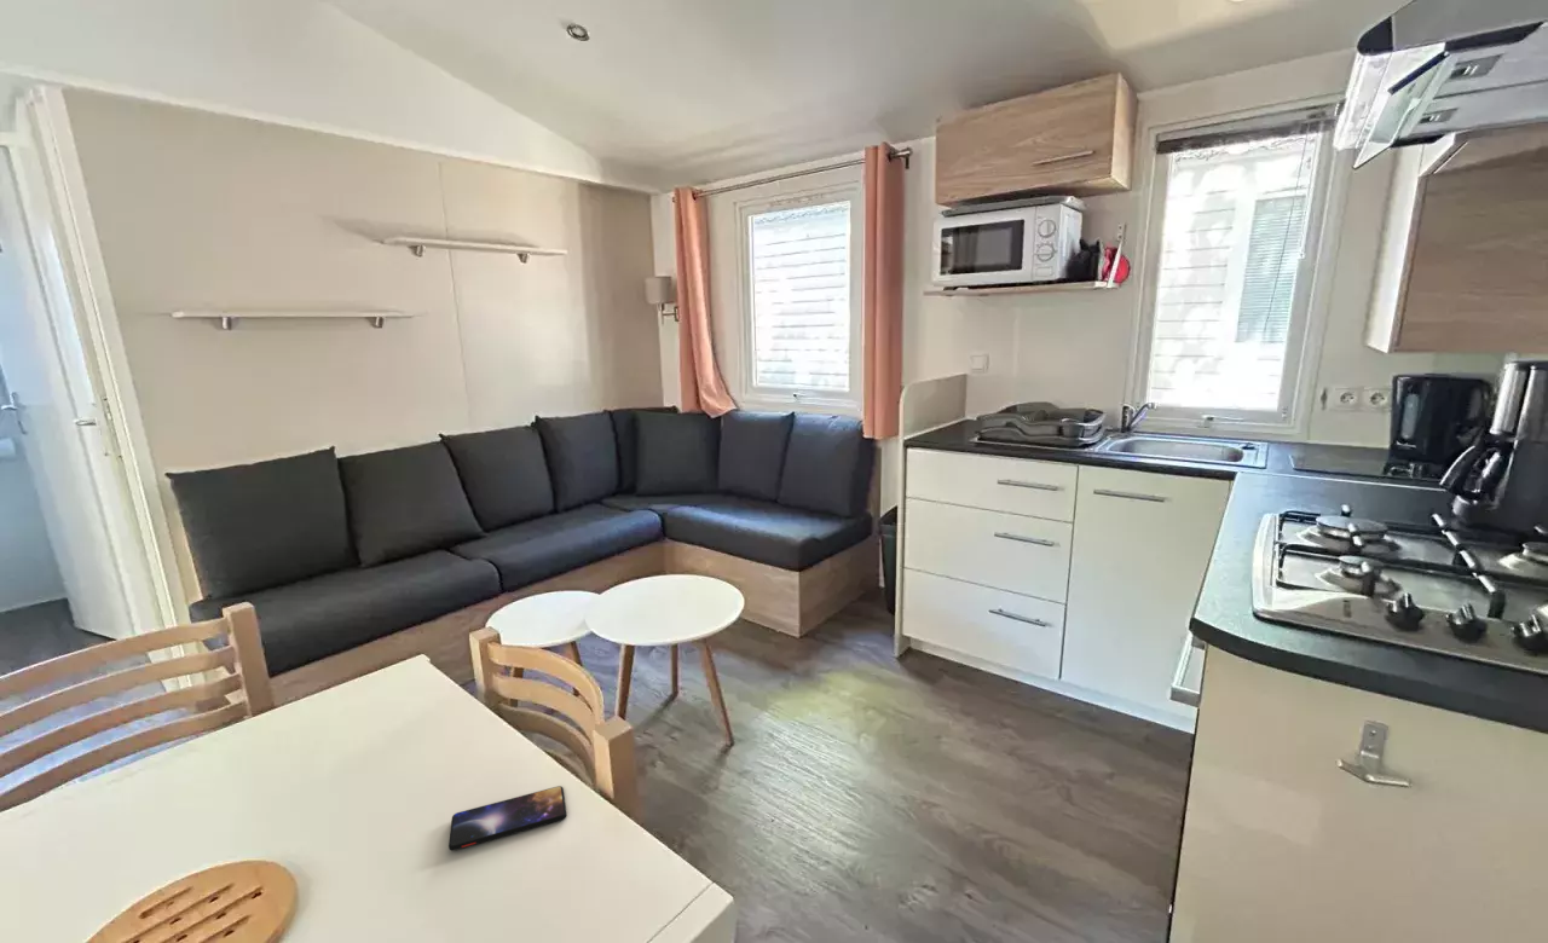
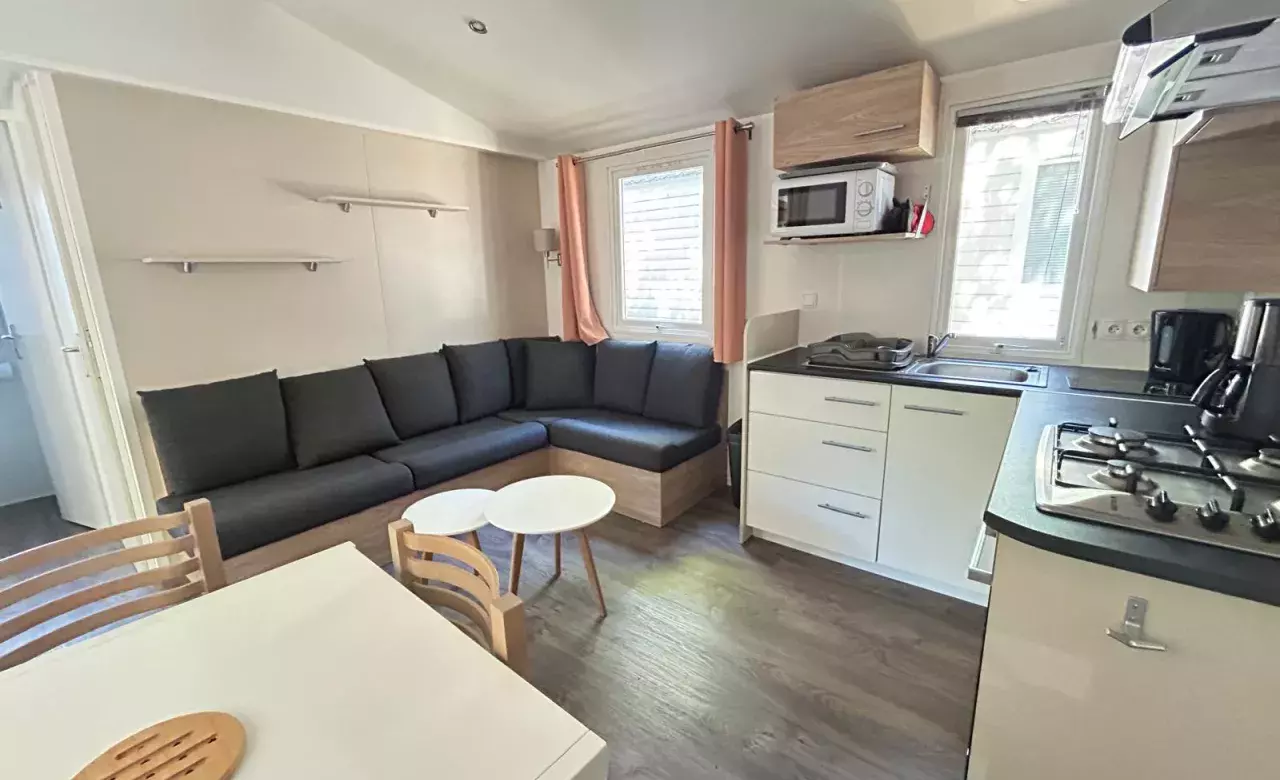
- smartphone [447,785,567,852]
